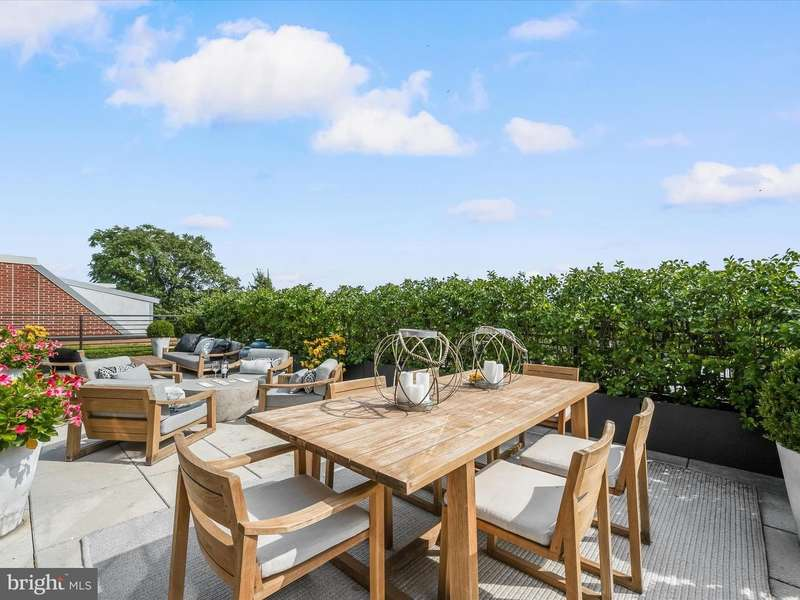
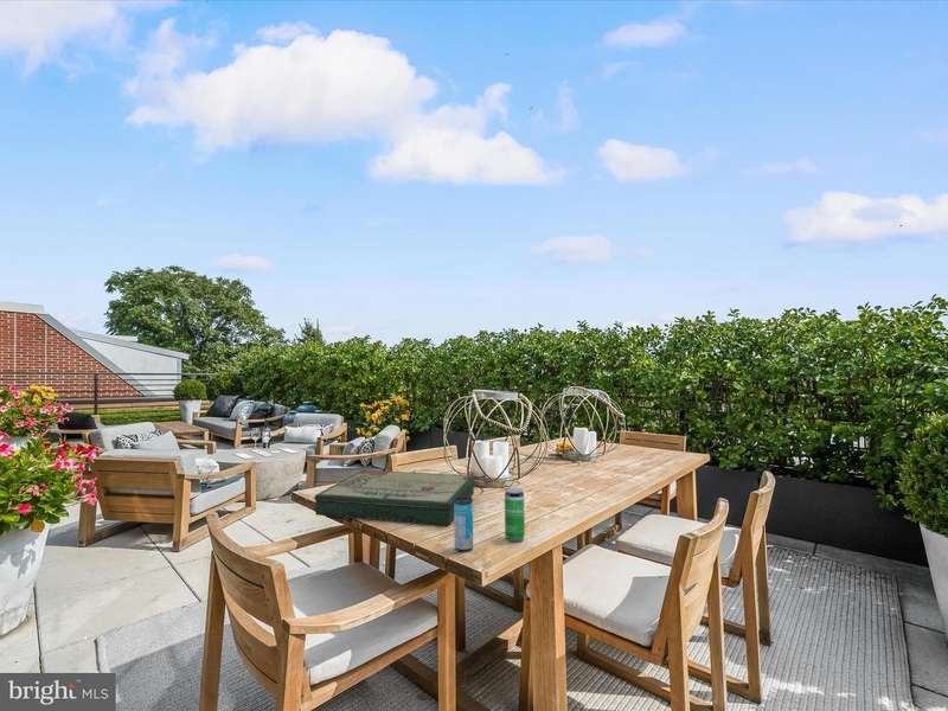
+ board game [313,468,476,527]
+ beverage can [453,498,474,552]
+ beverage can [504,487,526,543]
